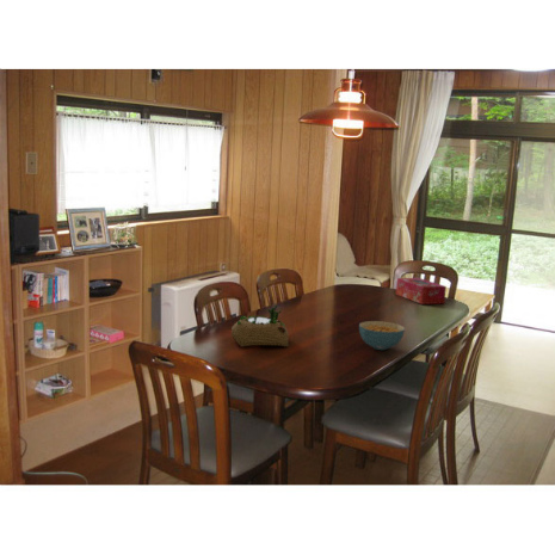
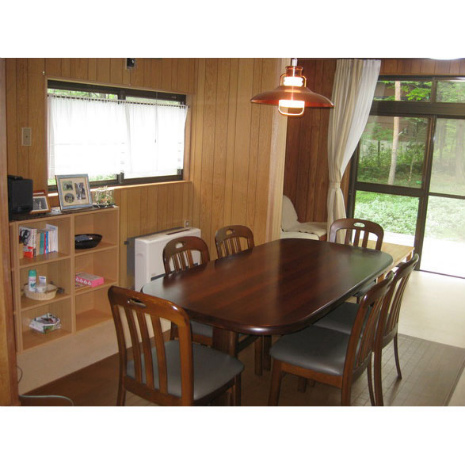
- tissue box [395,277,448,306]
- succulent planter [230,304,290,349]
- cereal bowl [358,320,406,351]
